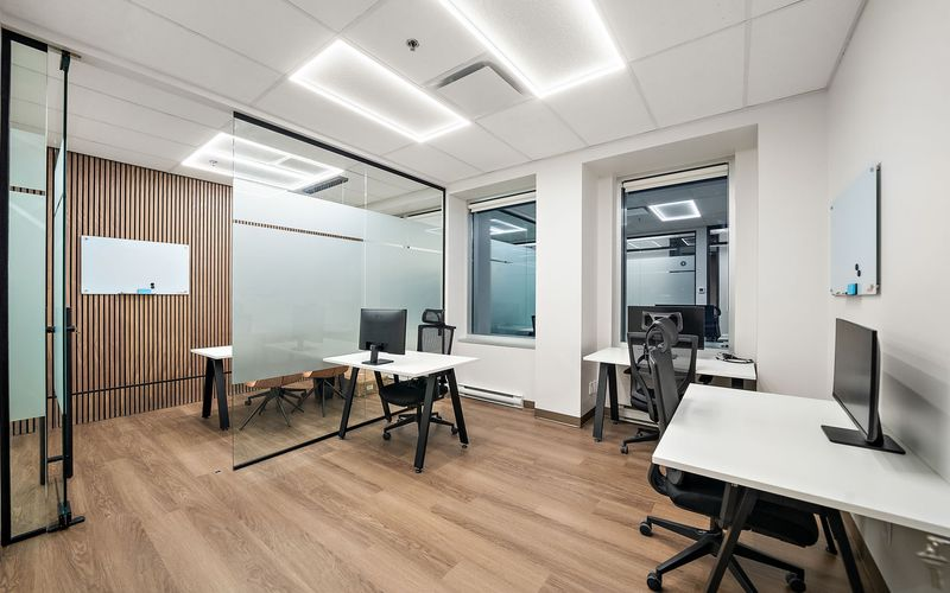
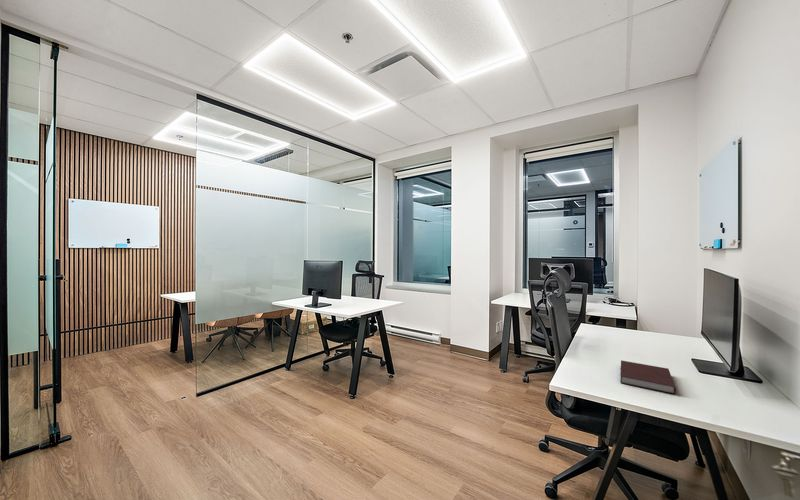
+ notebook [619,359,677,395]
